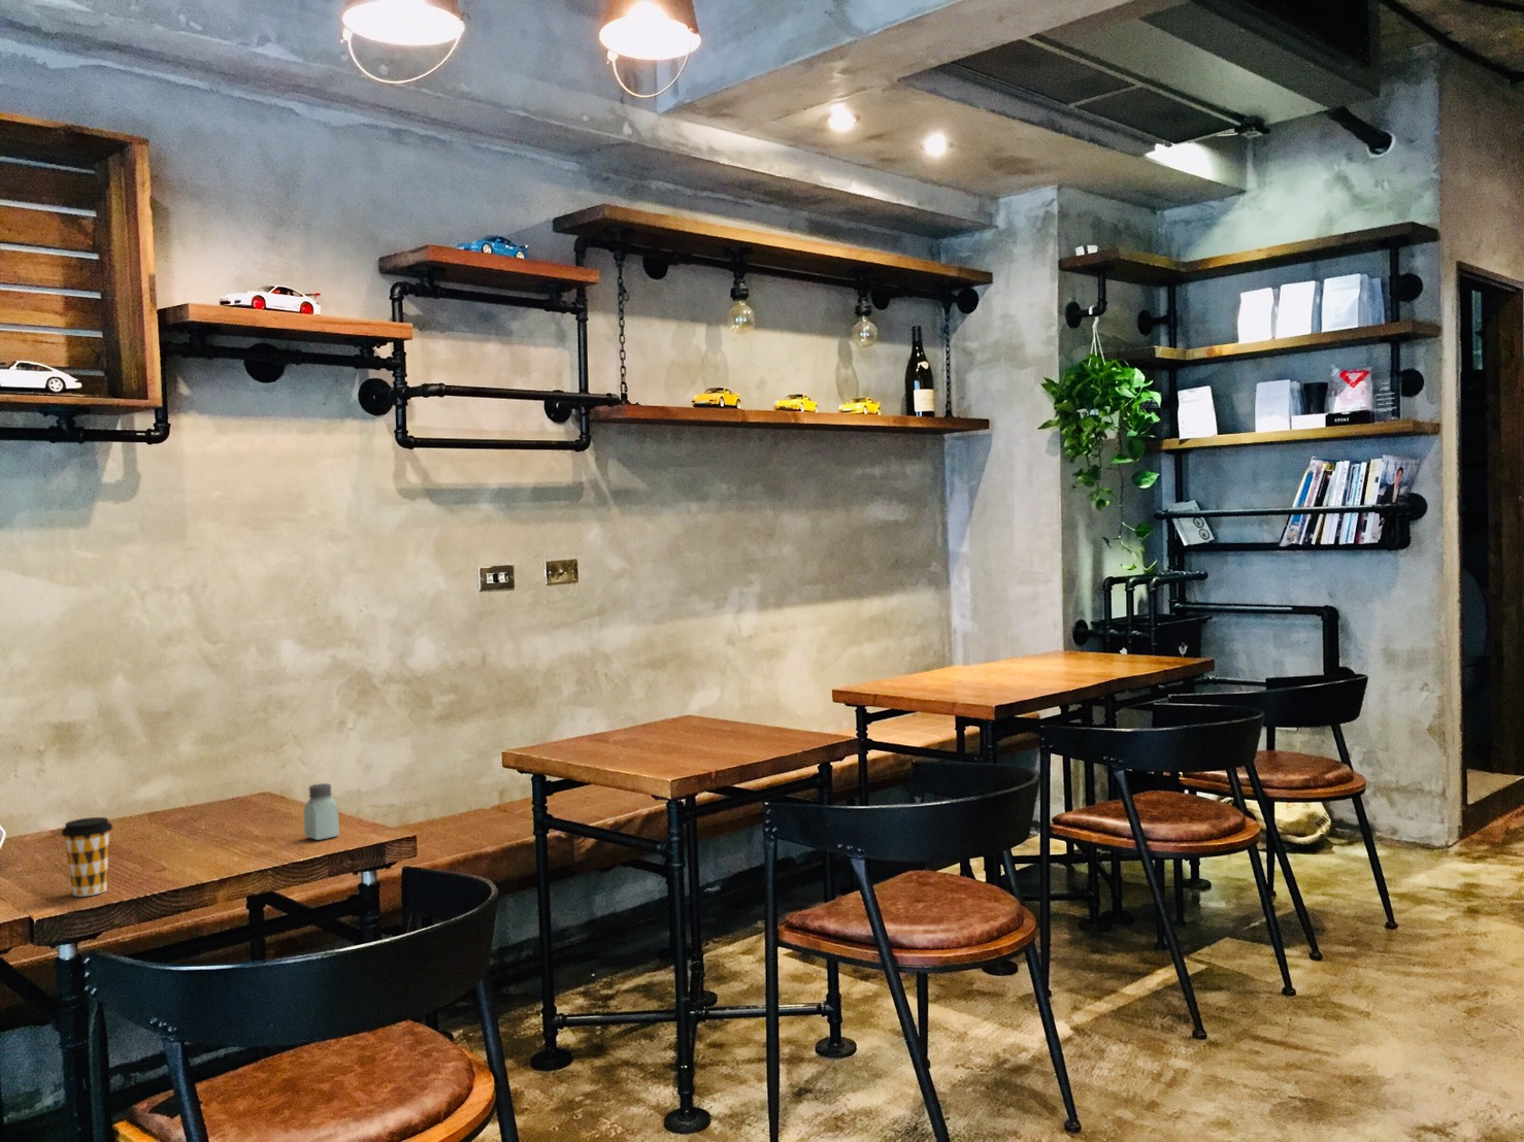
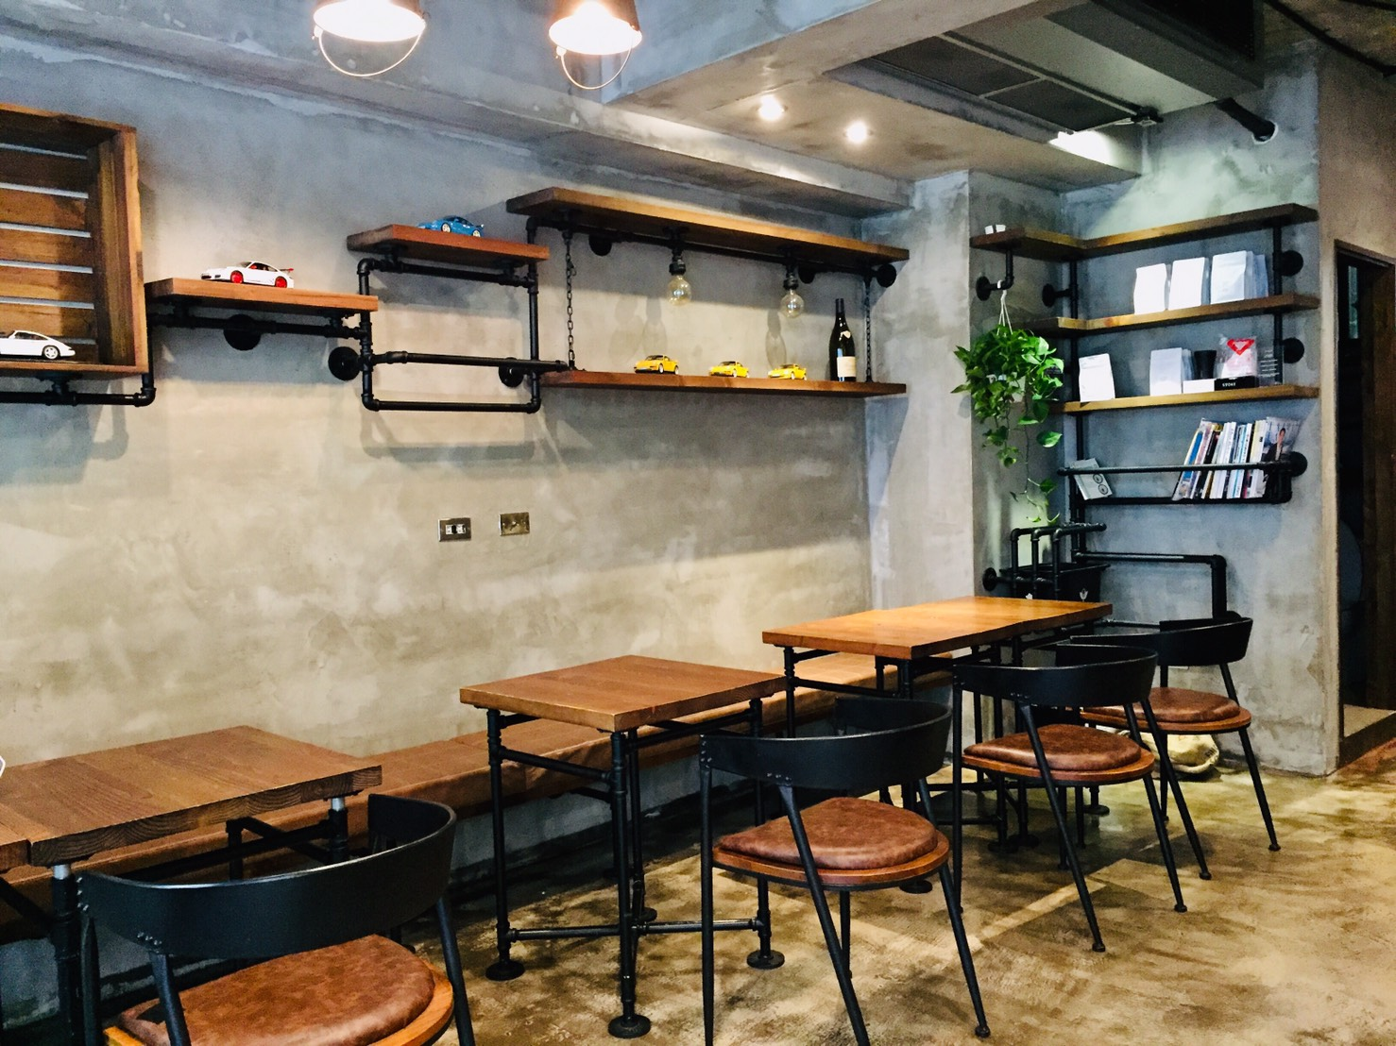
- saltshaker [304,782,341,841]
- coffee cup [60,816,114,897]
